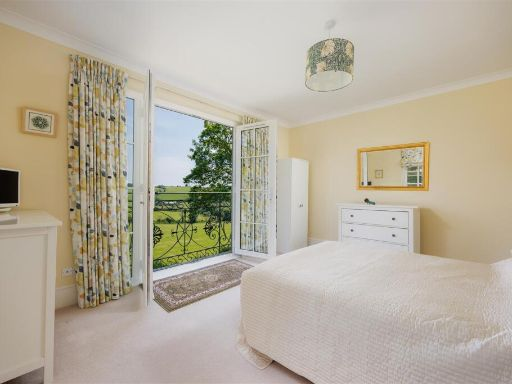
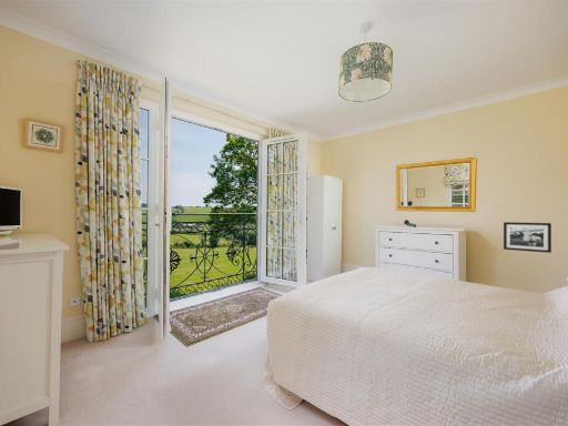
+ picture frame [503,221,552,254]
